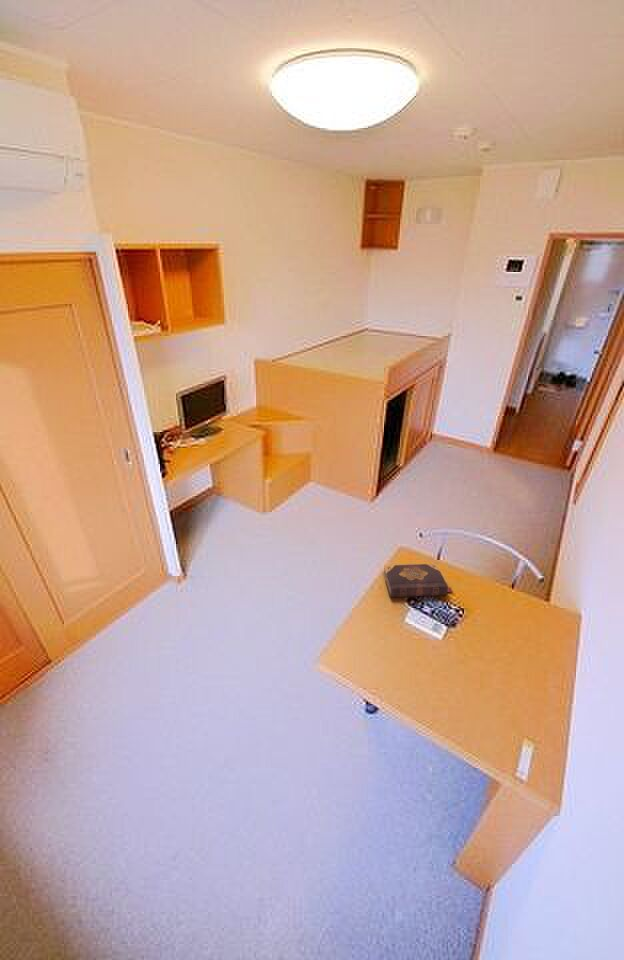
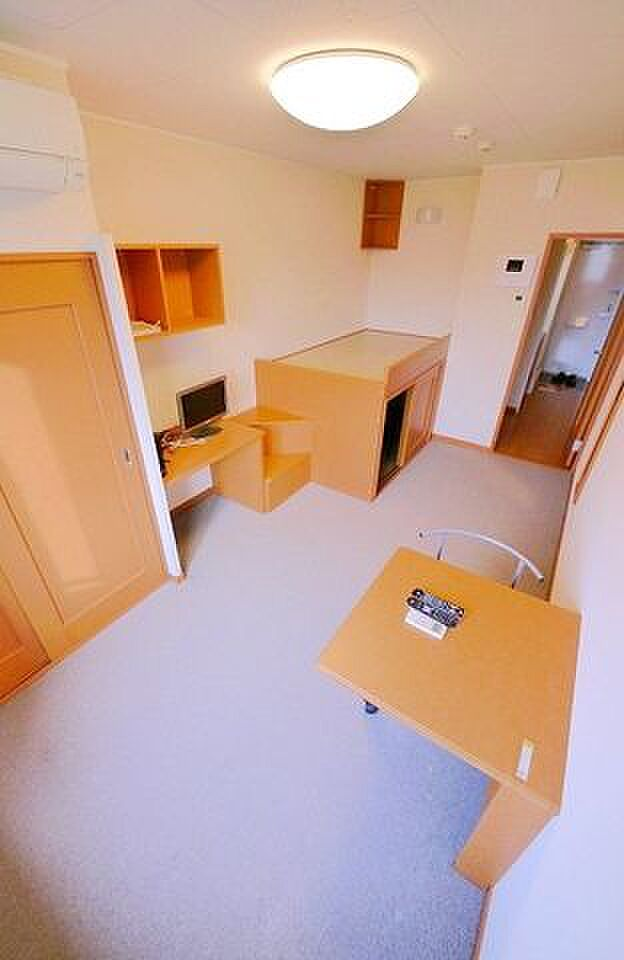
- book [382,563,454,598]
